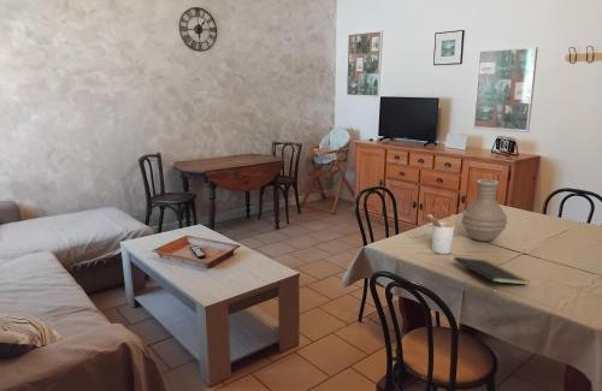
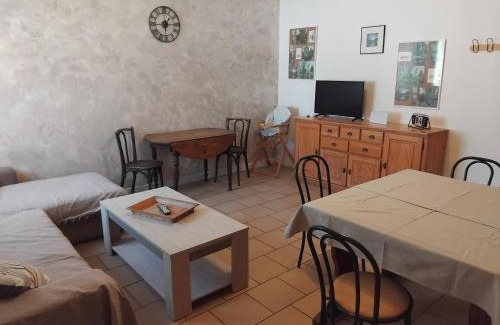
- utensil holder [425,213,459,255]
- notepad [453,256,530,289]
- vase [460,179,508,242]
